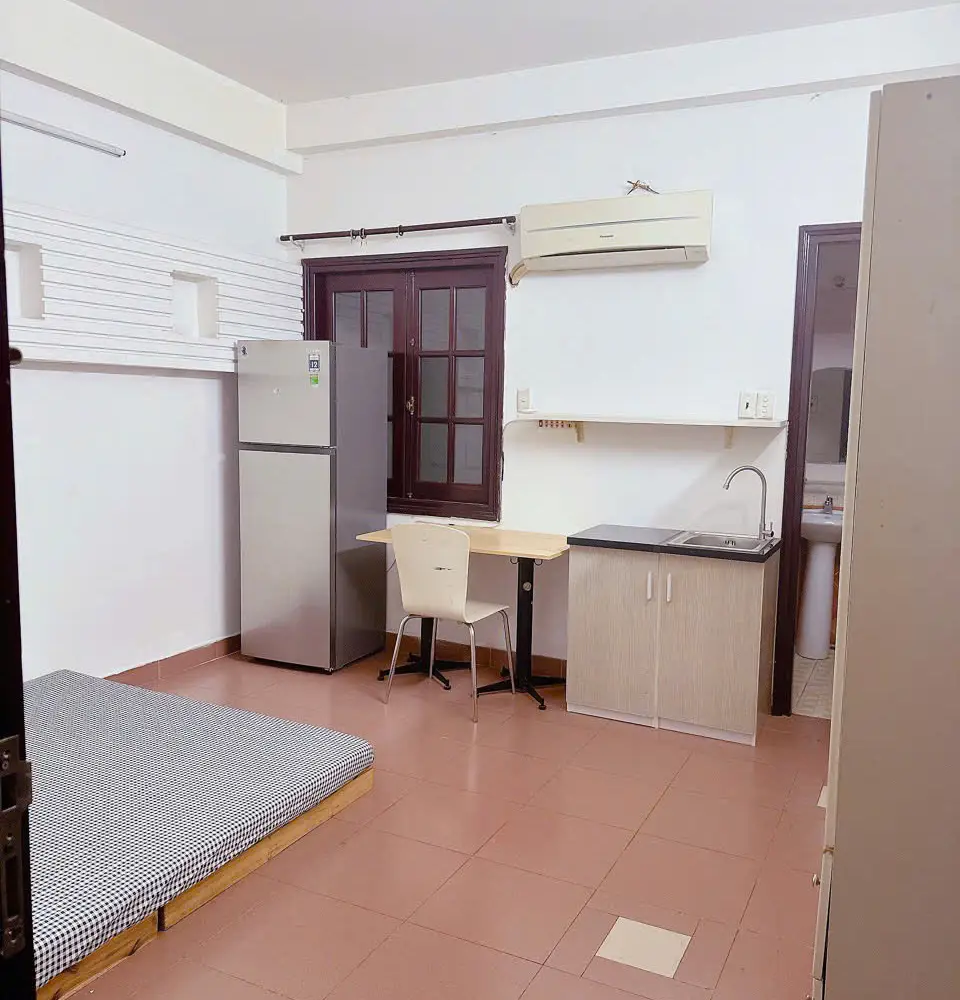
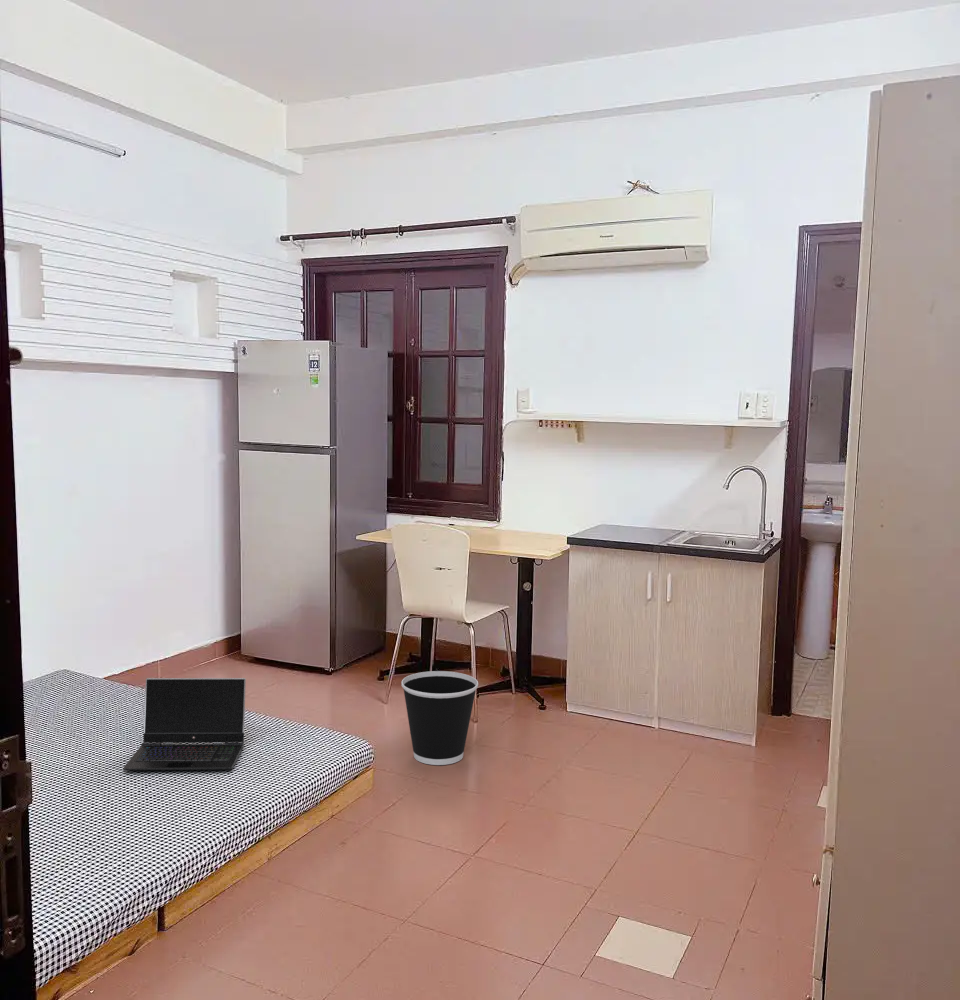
+ laptop computer [122,677,247,771]
+ wastebasket [400,670,479,766]
